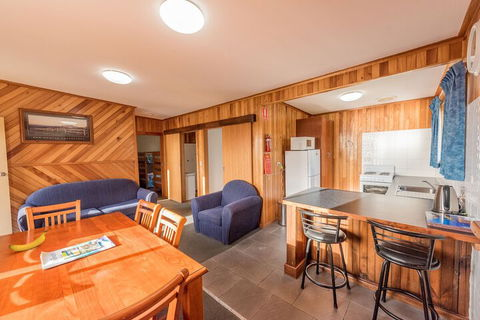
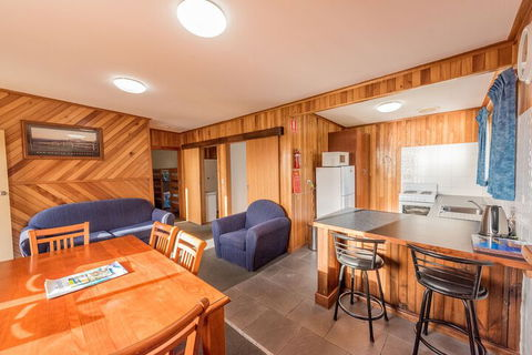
- banana [8,229,49,252]
